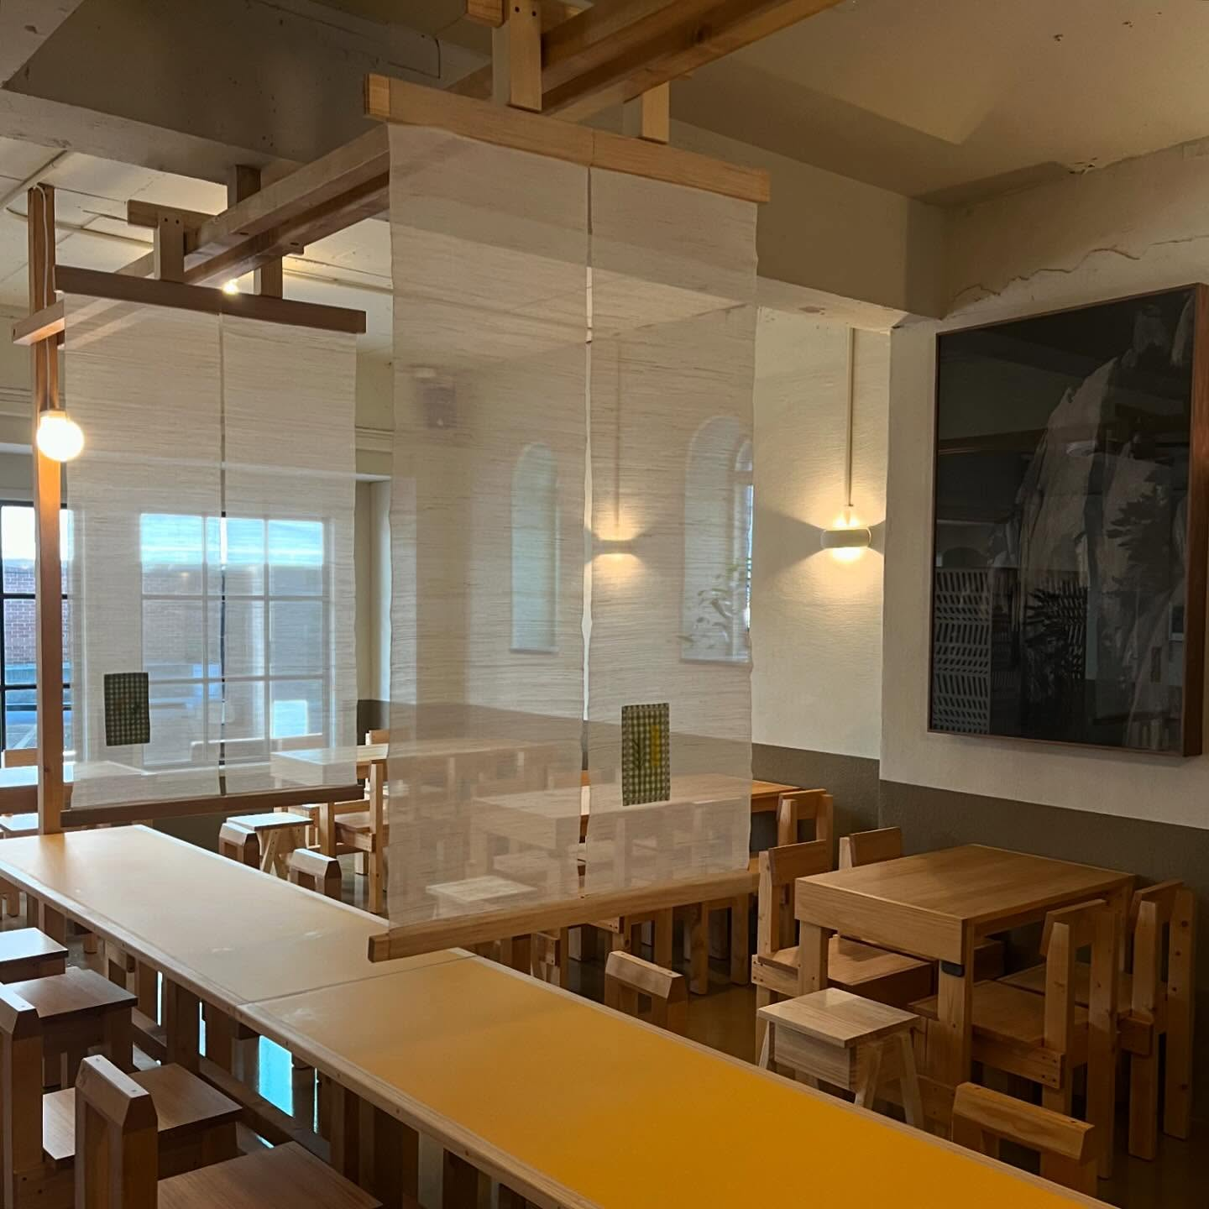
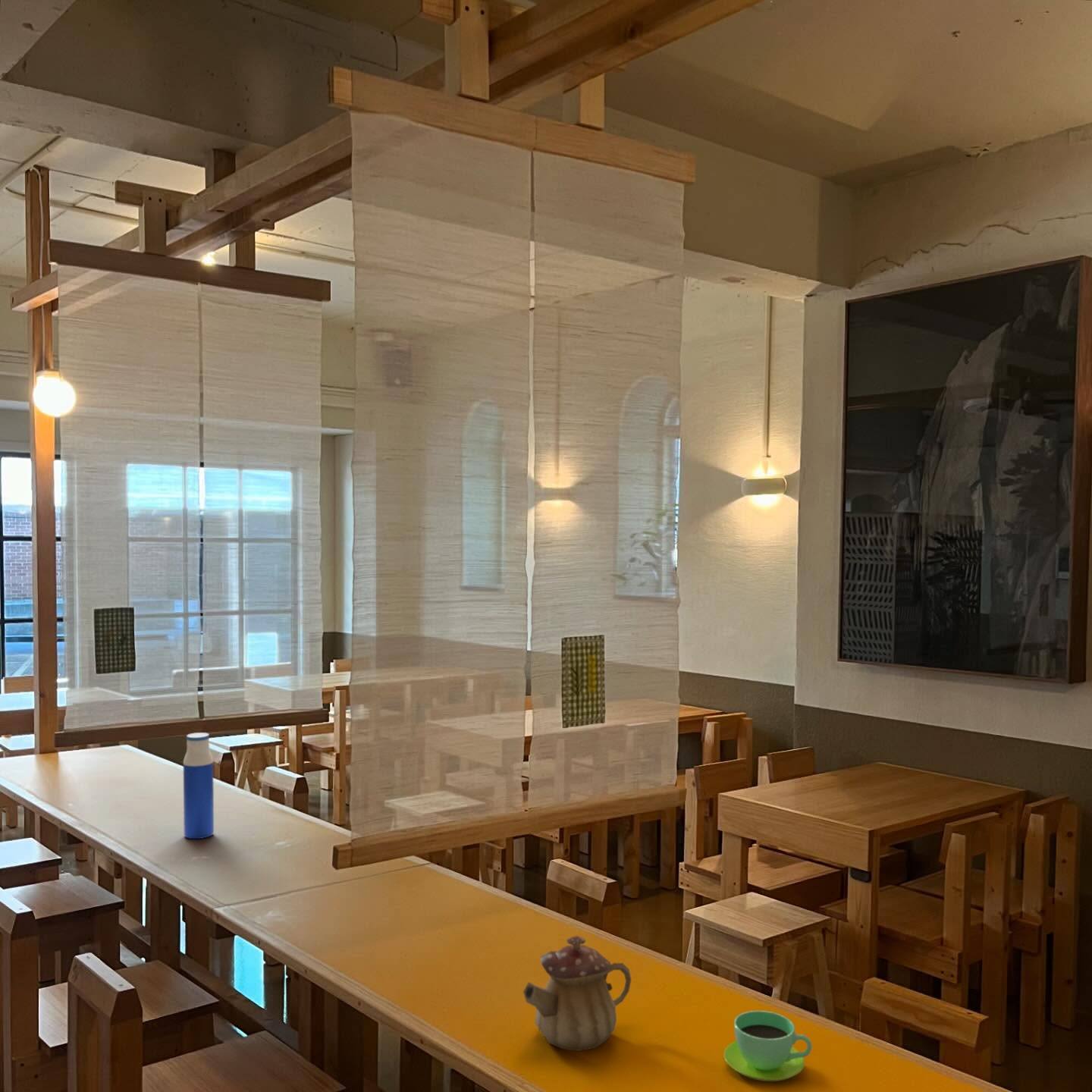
+ cup [723,1010,813,1082]
+ teapot [522,935,632,1052]
+ water bottle [183,732,215,839]
